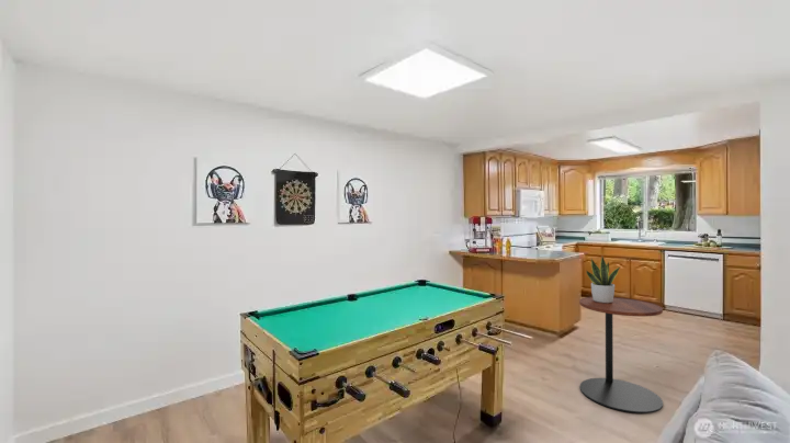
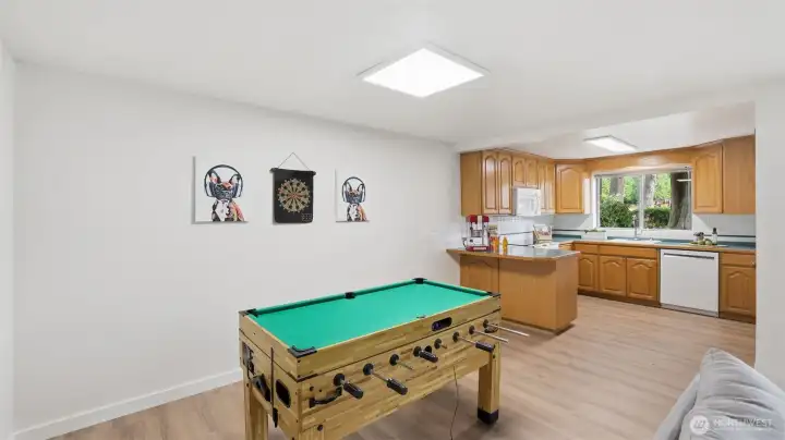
- side table [578,296,664,414]
- potted plant [586,257,621,304]
